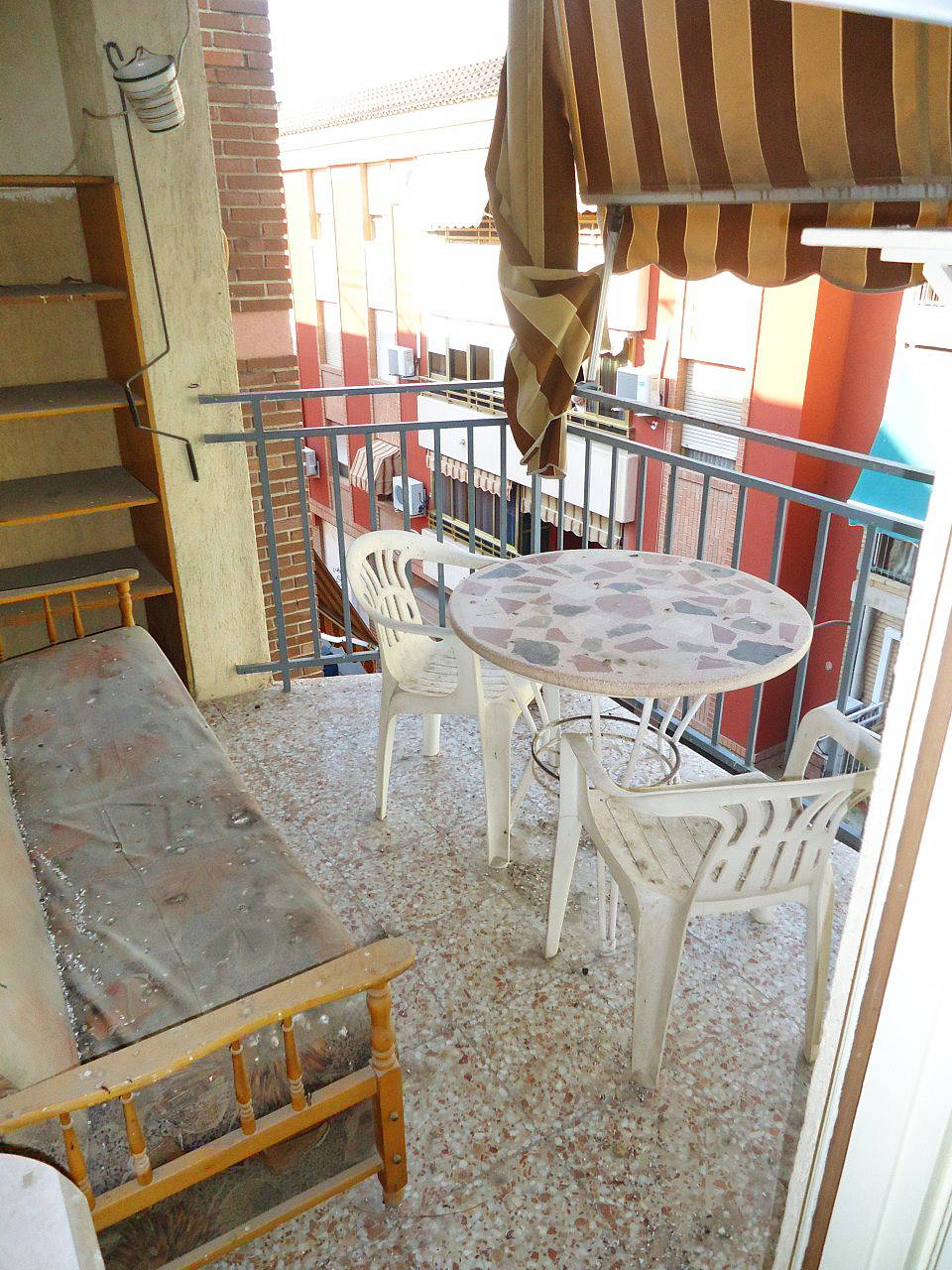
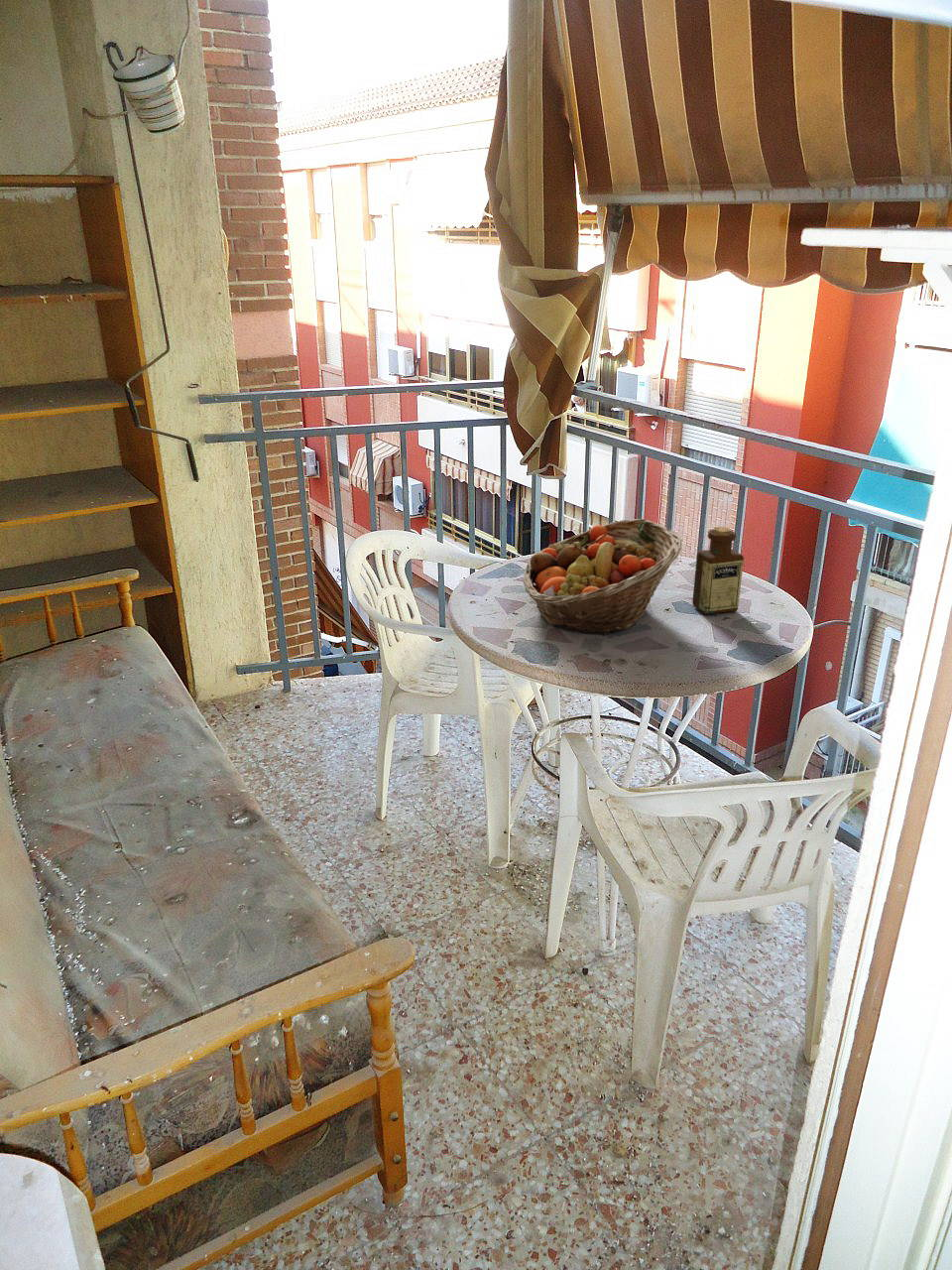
+ fruit basket [523,518,683,637]
+ bottle [691,526,745,615]
